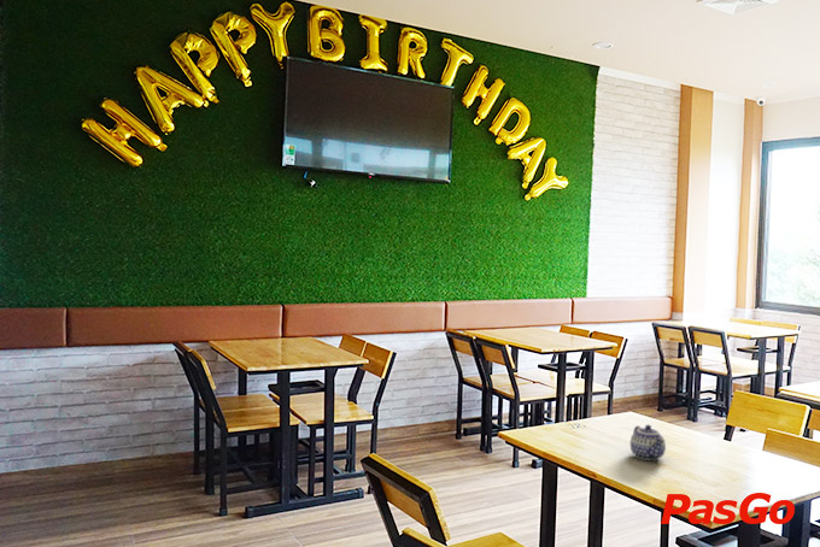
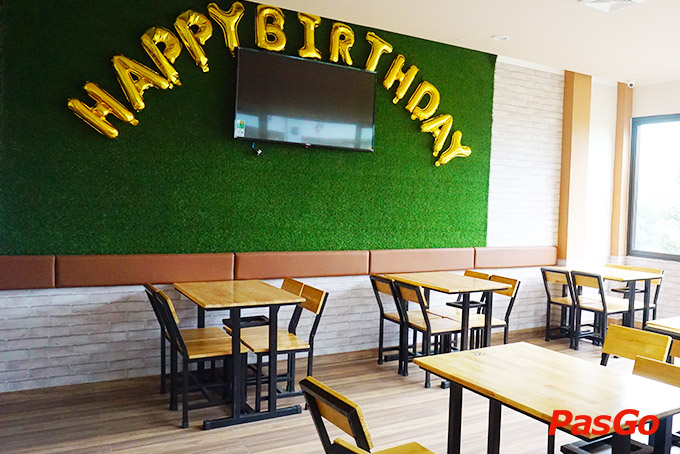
- teapot [629,424,667,461]
